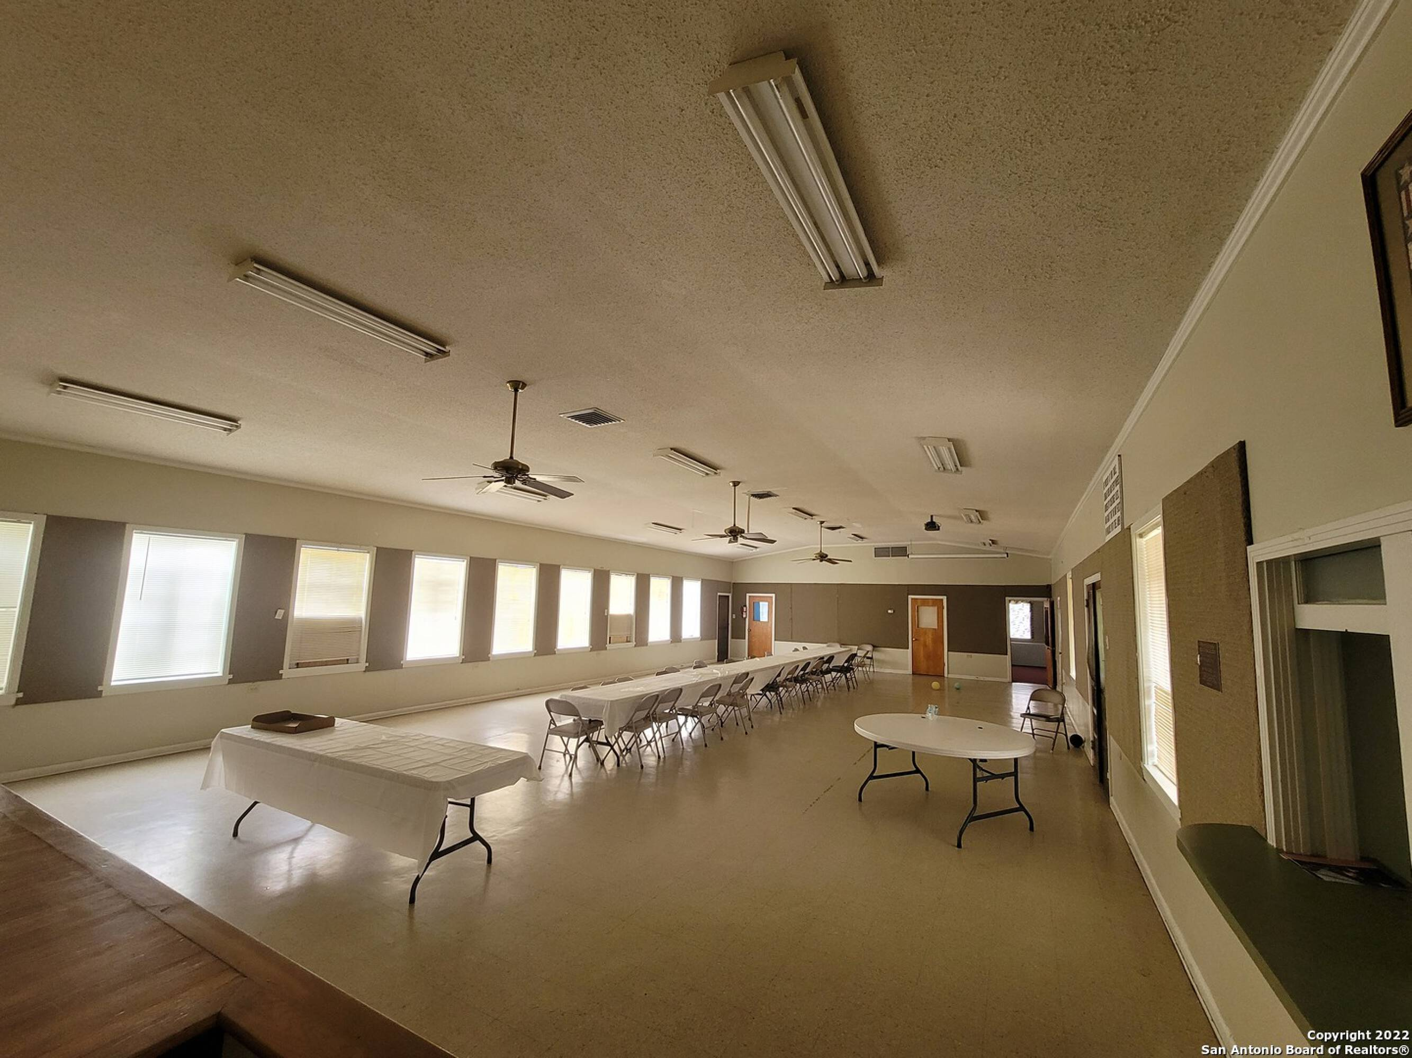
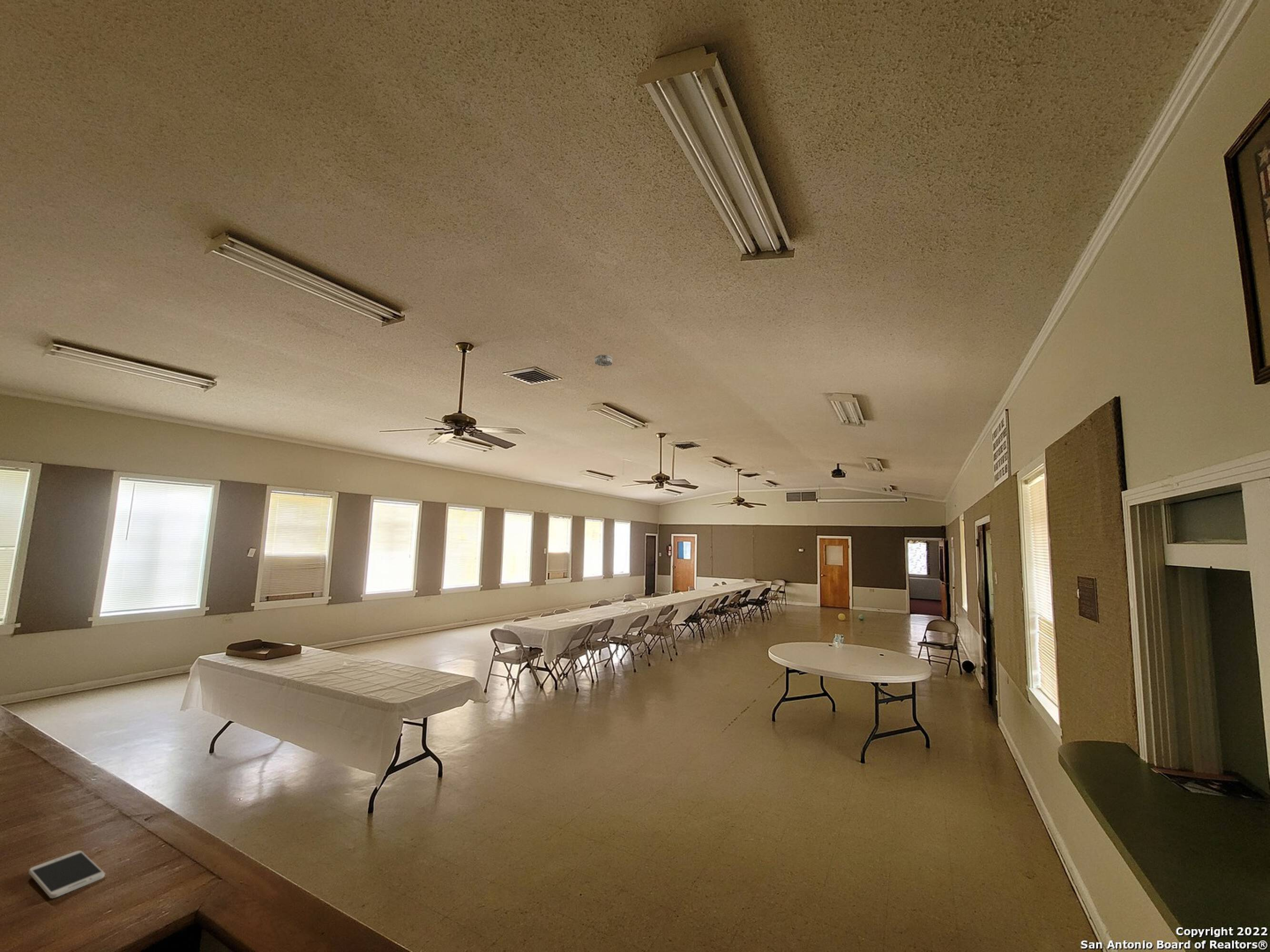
+ smoke detector [594,354,613,367]
+ smartphone [28,850,105,899]
